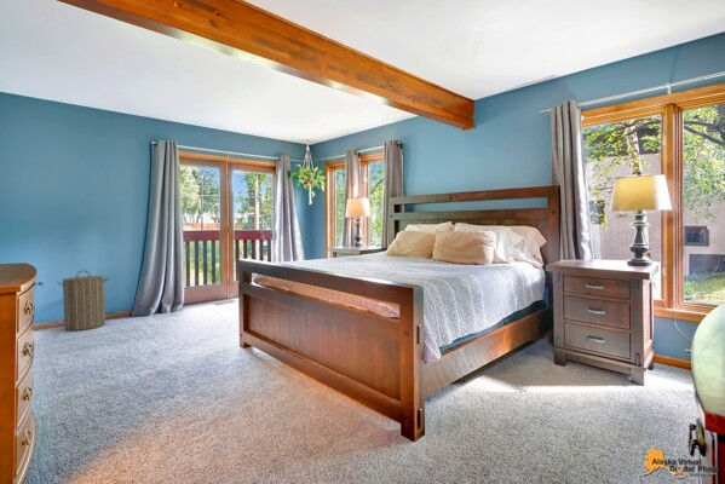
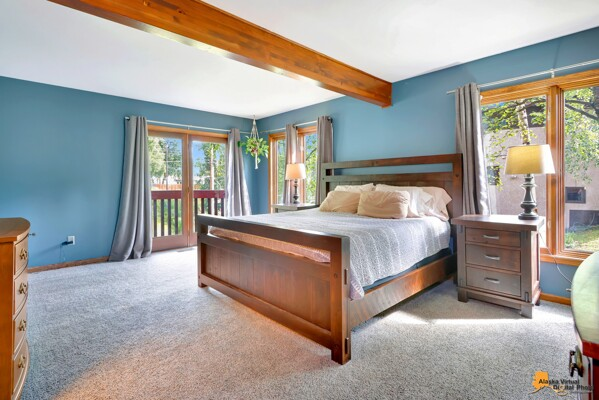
- laundry hamper [56,270,110,332]
